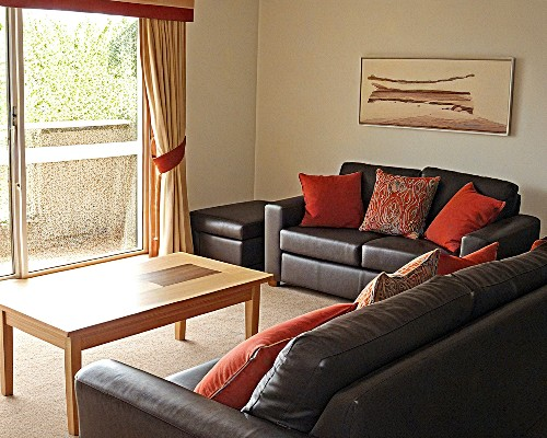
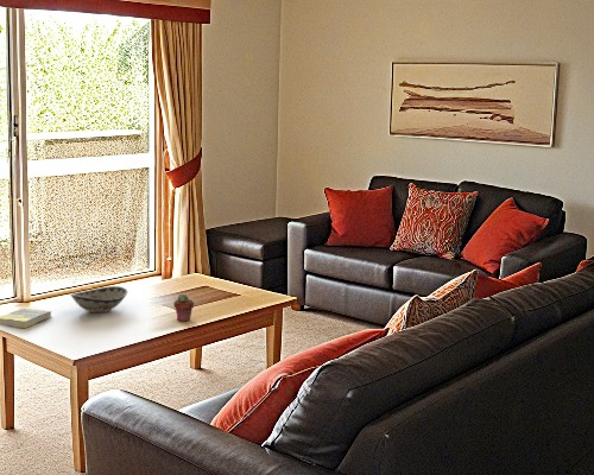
+ decorative bowl [69,285,128,314]
+ book [0,306,52,329]
+ potted succulent [172,293,195,322]
